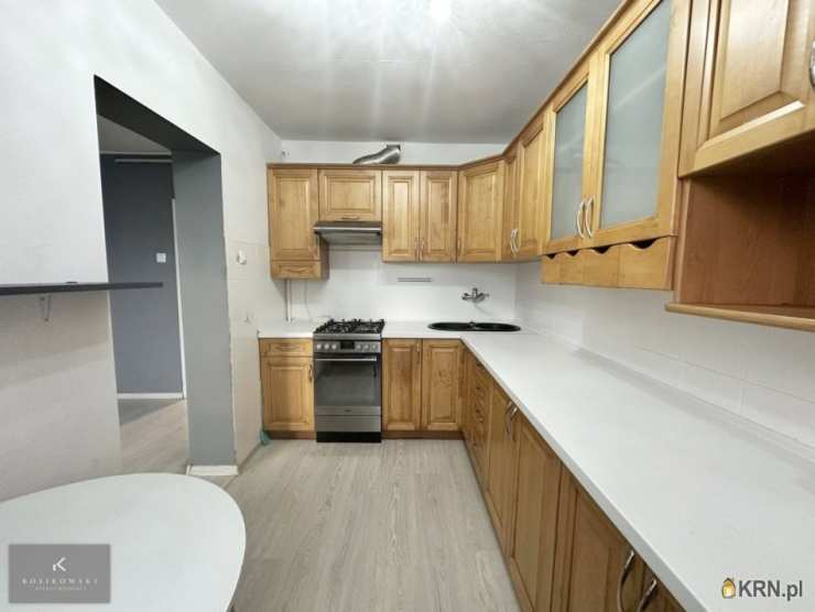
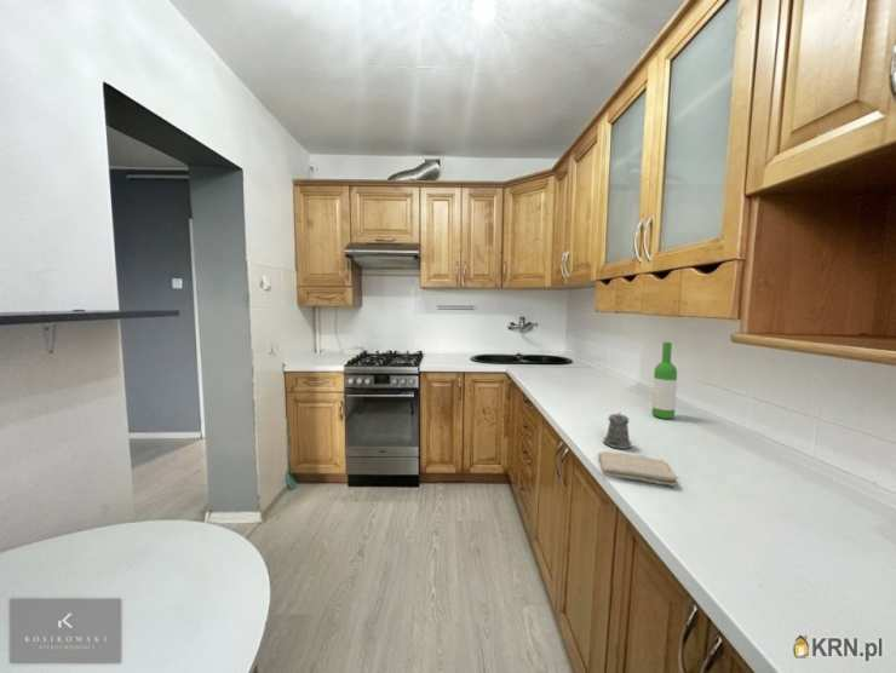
+ wine bottle [651,341,678,420]
+ pepper shaker [603,412,632,450]
+ washcloth [597,450,679,488]
